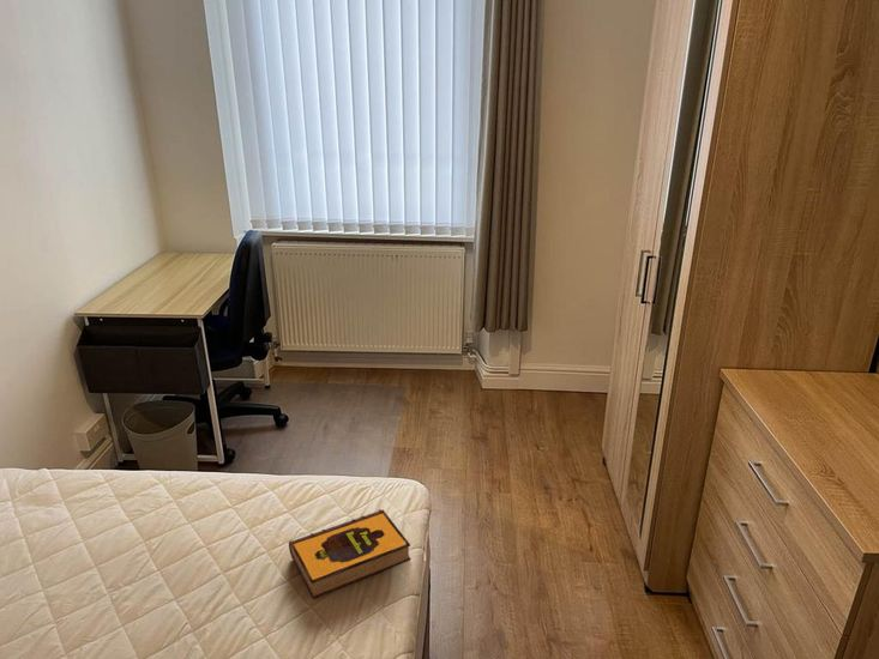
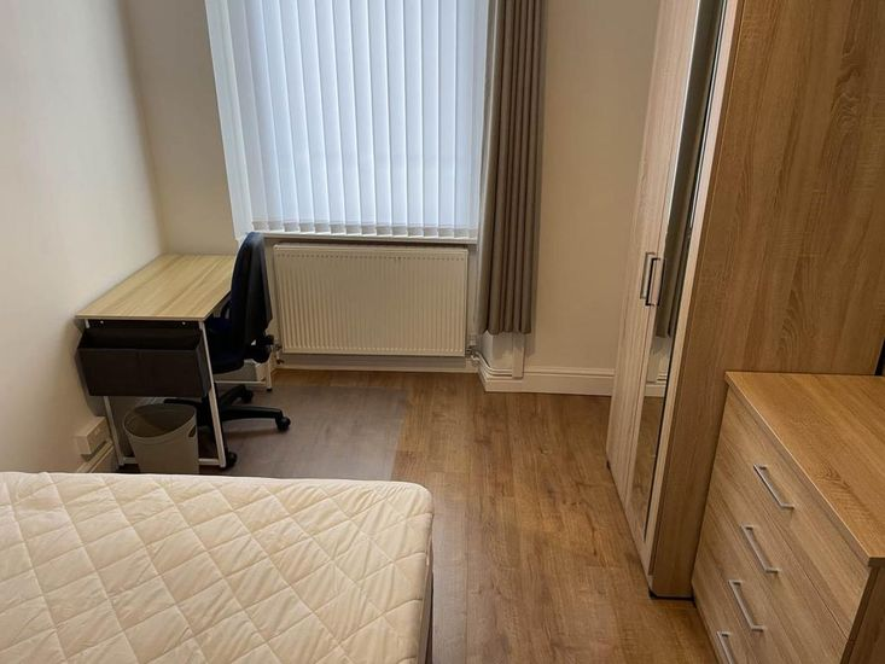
- hardback book [288,508,413,599]
